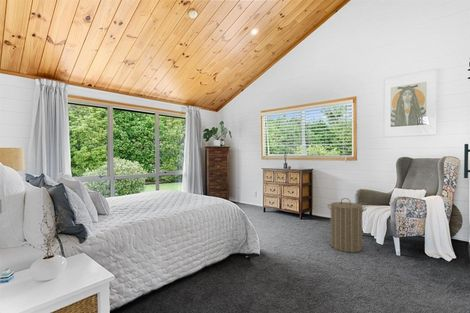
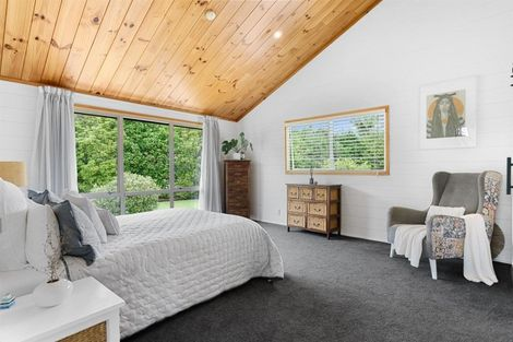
- laundry hamper [327,197,367,253]
